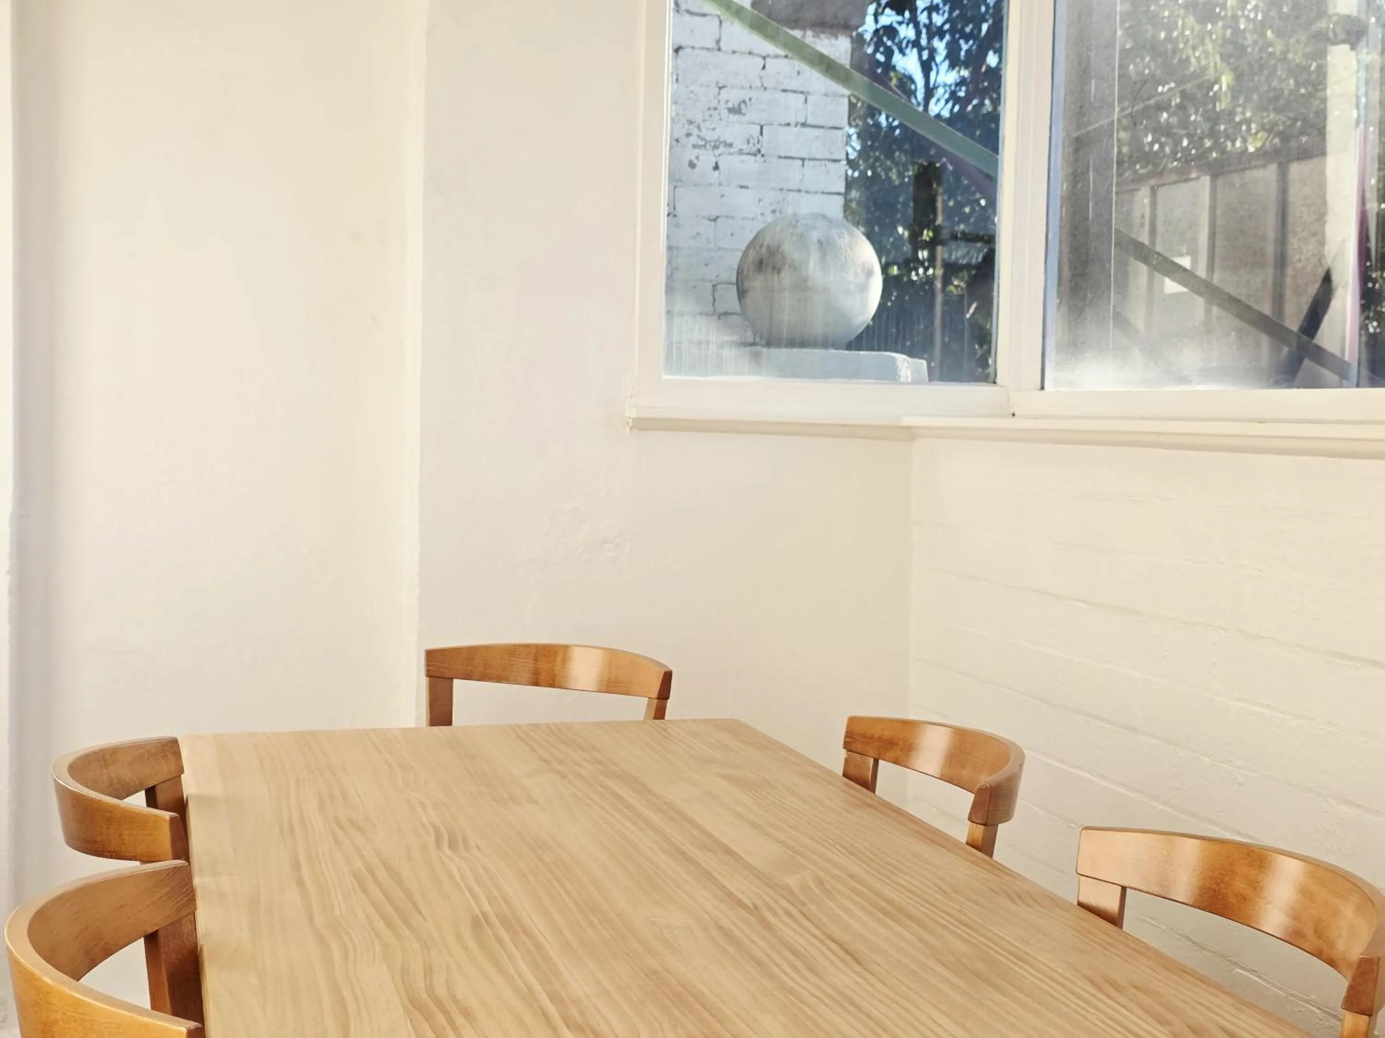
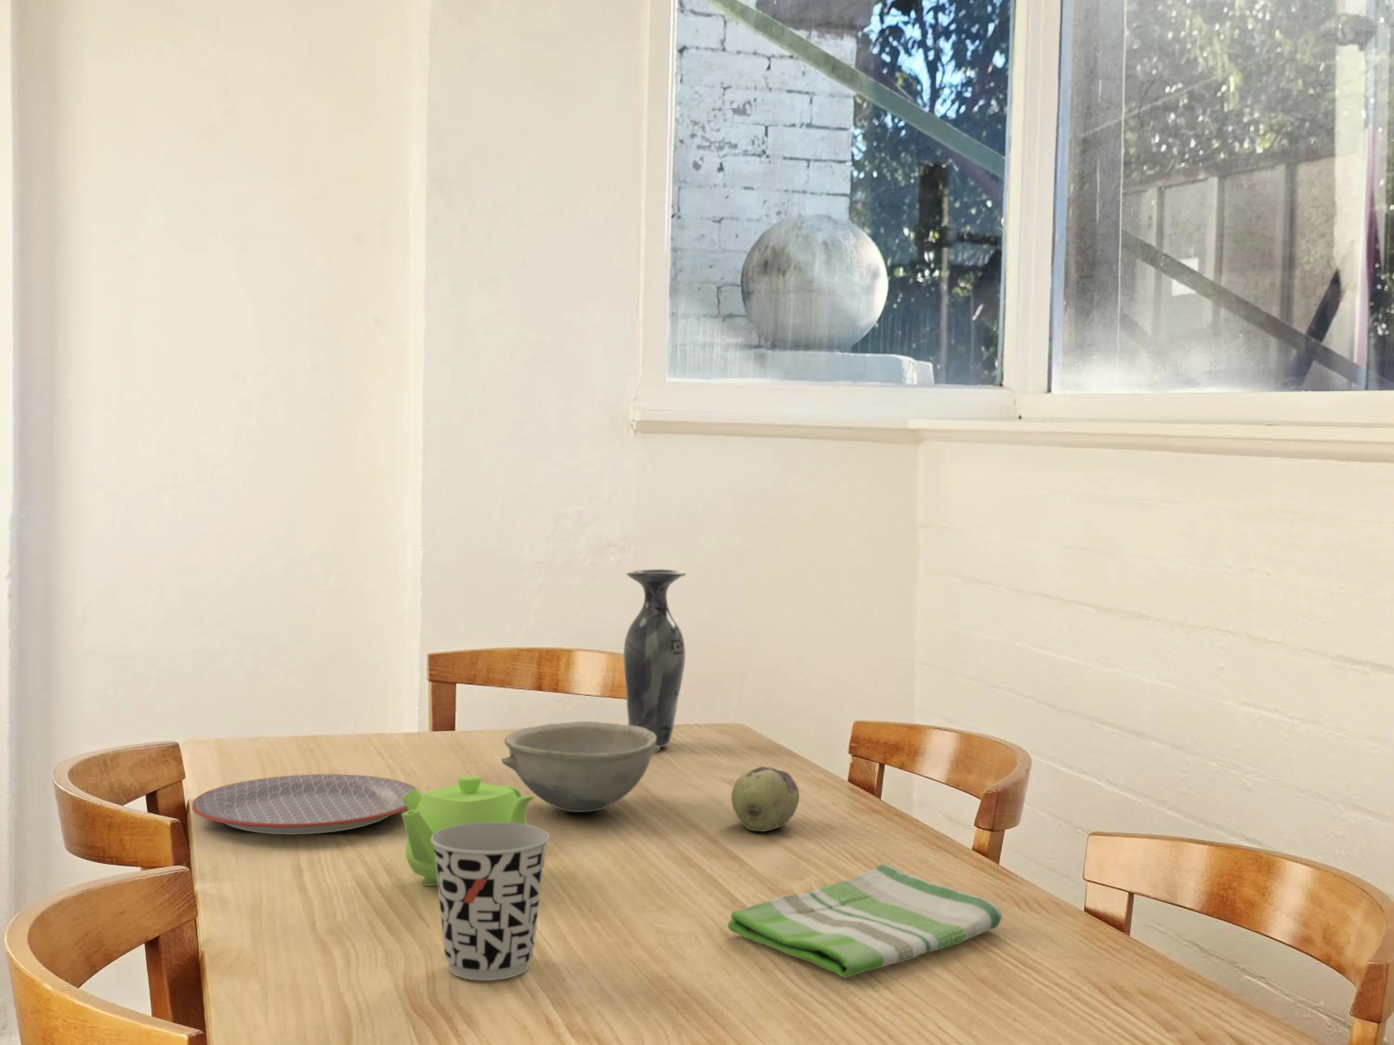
+ bowl [501,721,661,812]
+ plate [191,774,418,835]
+ dish towel [728,864,1003,978]
+ teapot [402,775,537,886]
+ fruit [731,766,800,832]
+ vase [623,569,686,748]
+ cup [430,822,550,981]
